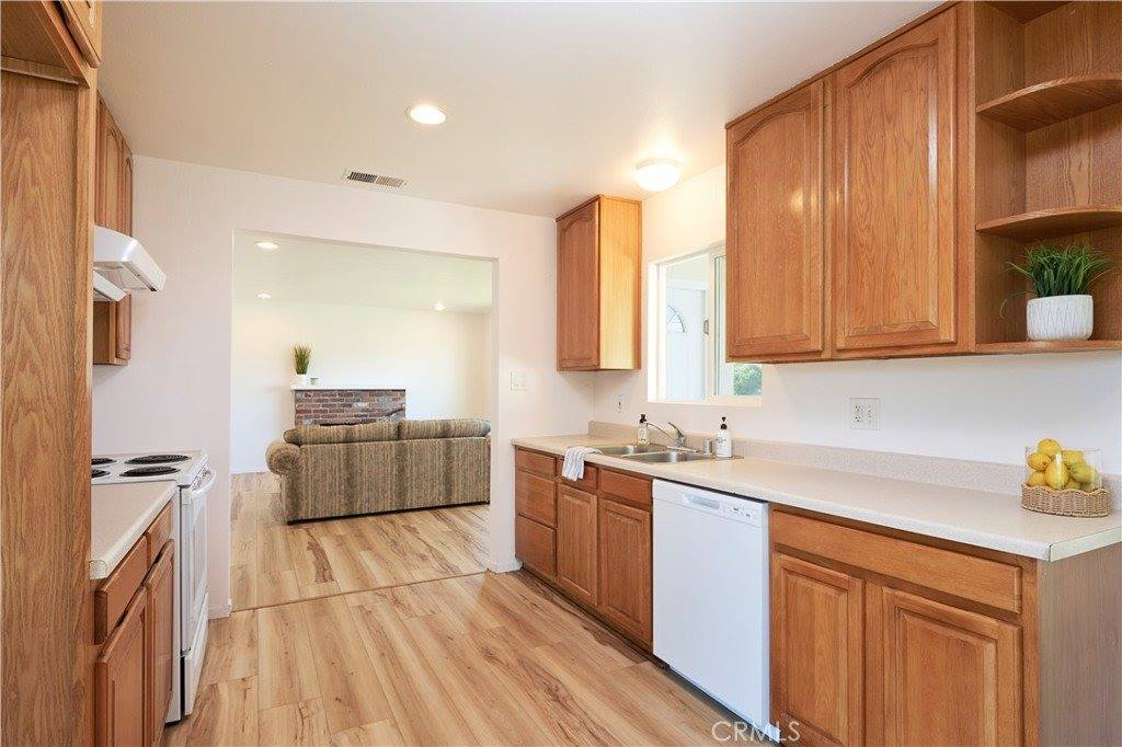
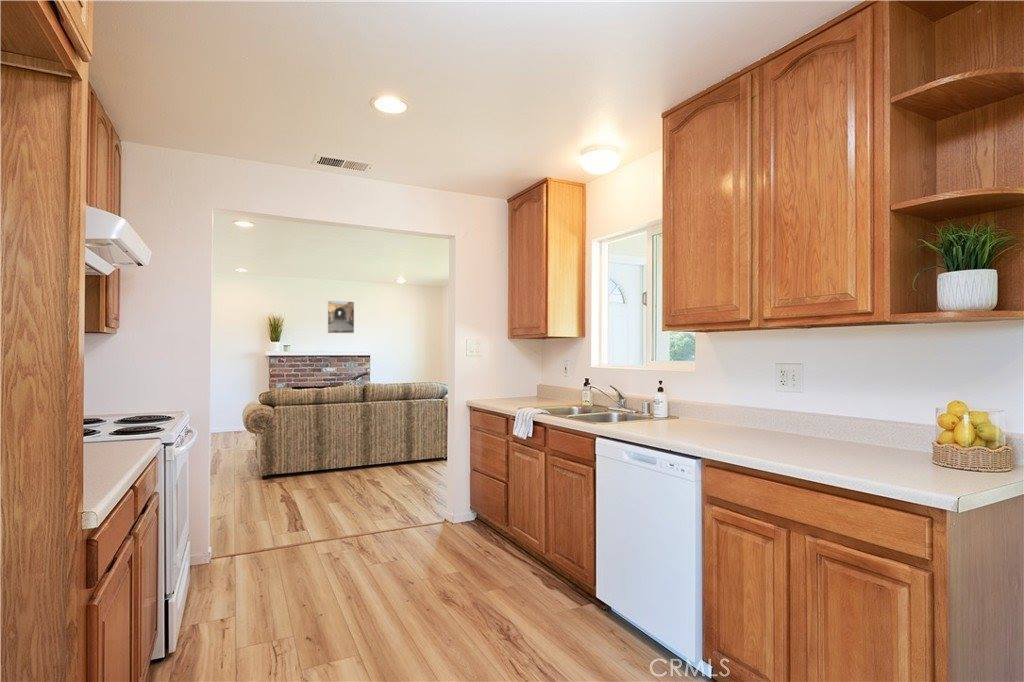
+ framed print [327,300,355,334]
